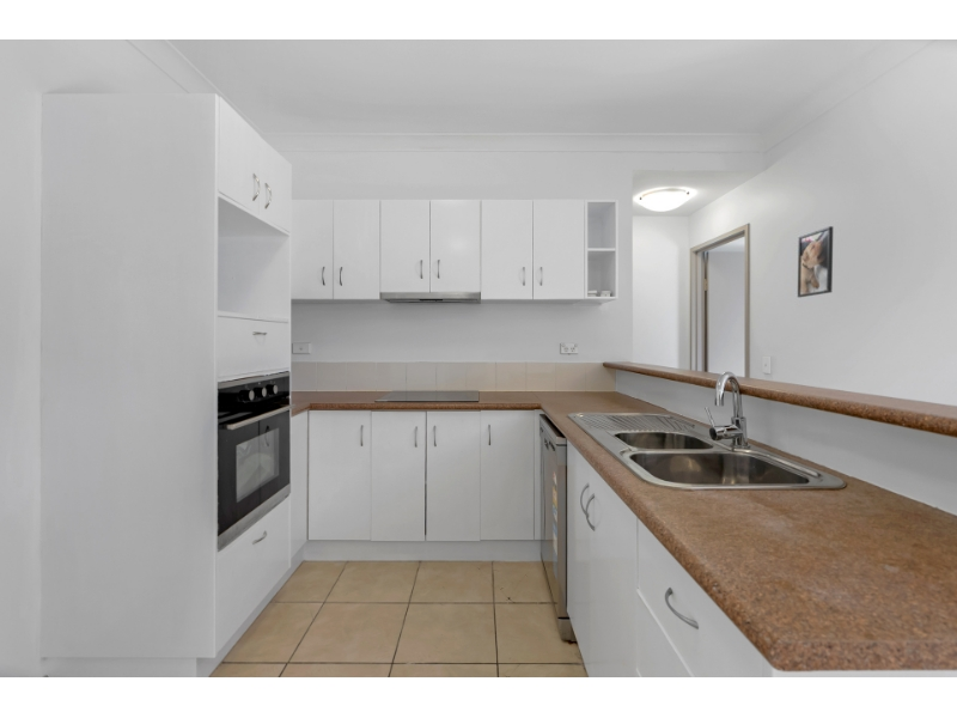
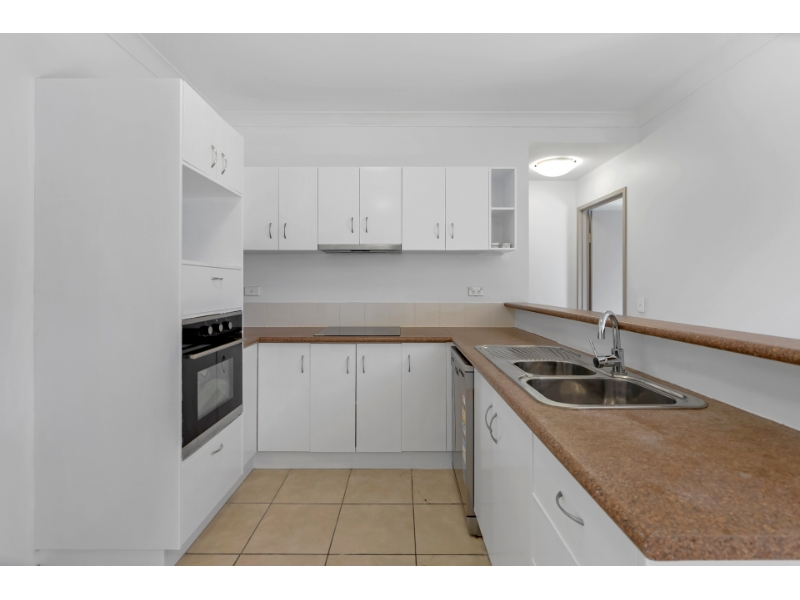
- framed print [797,225,834,298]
